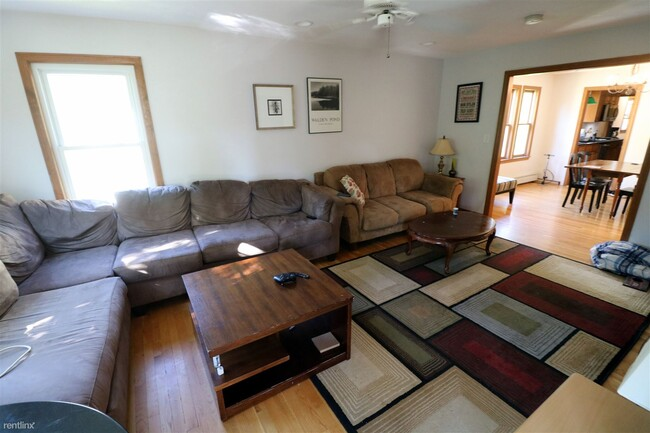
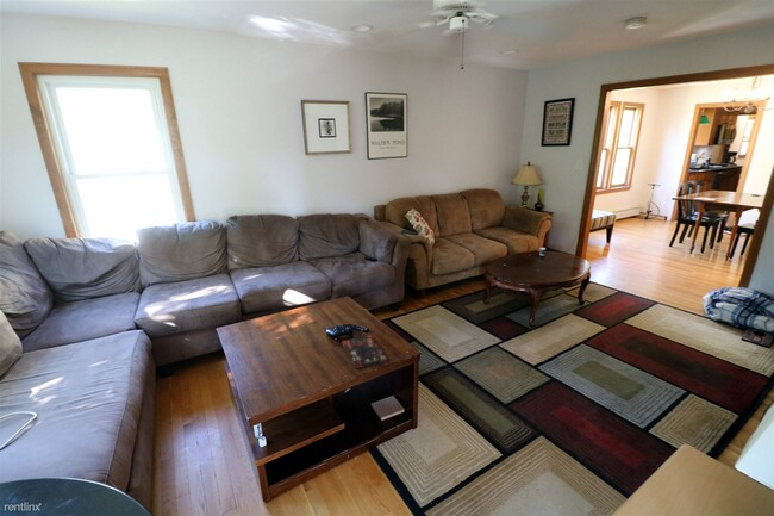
+ book [341,334,388,369]
